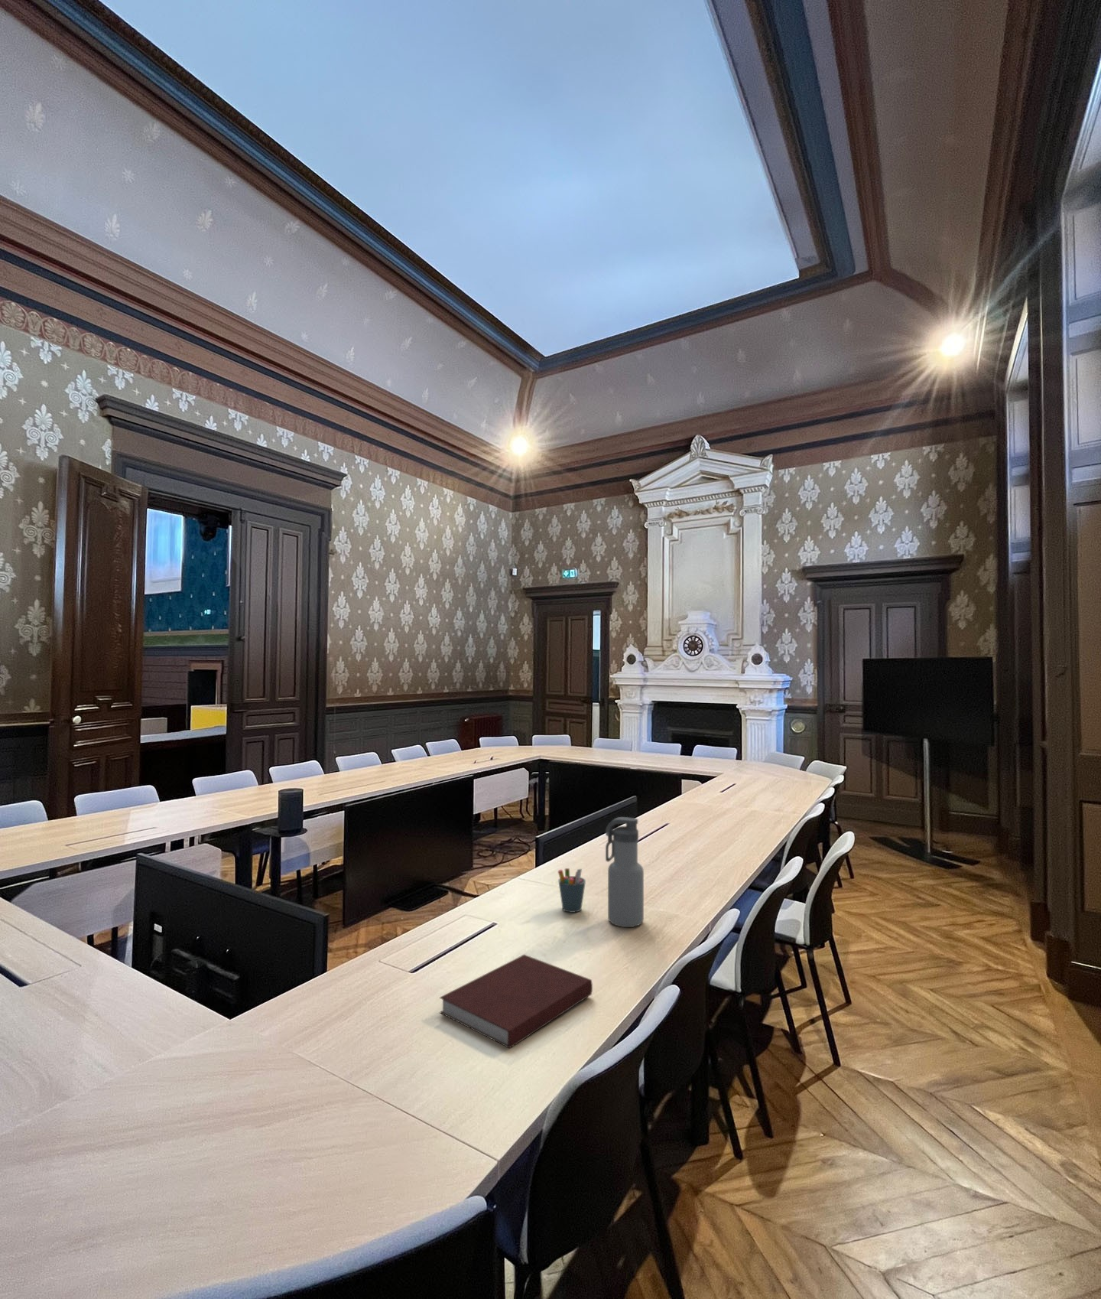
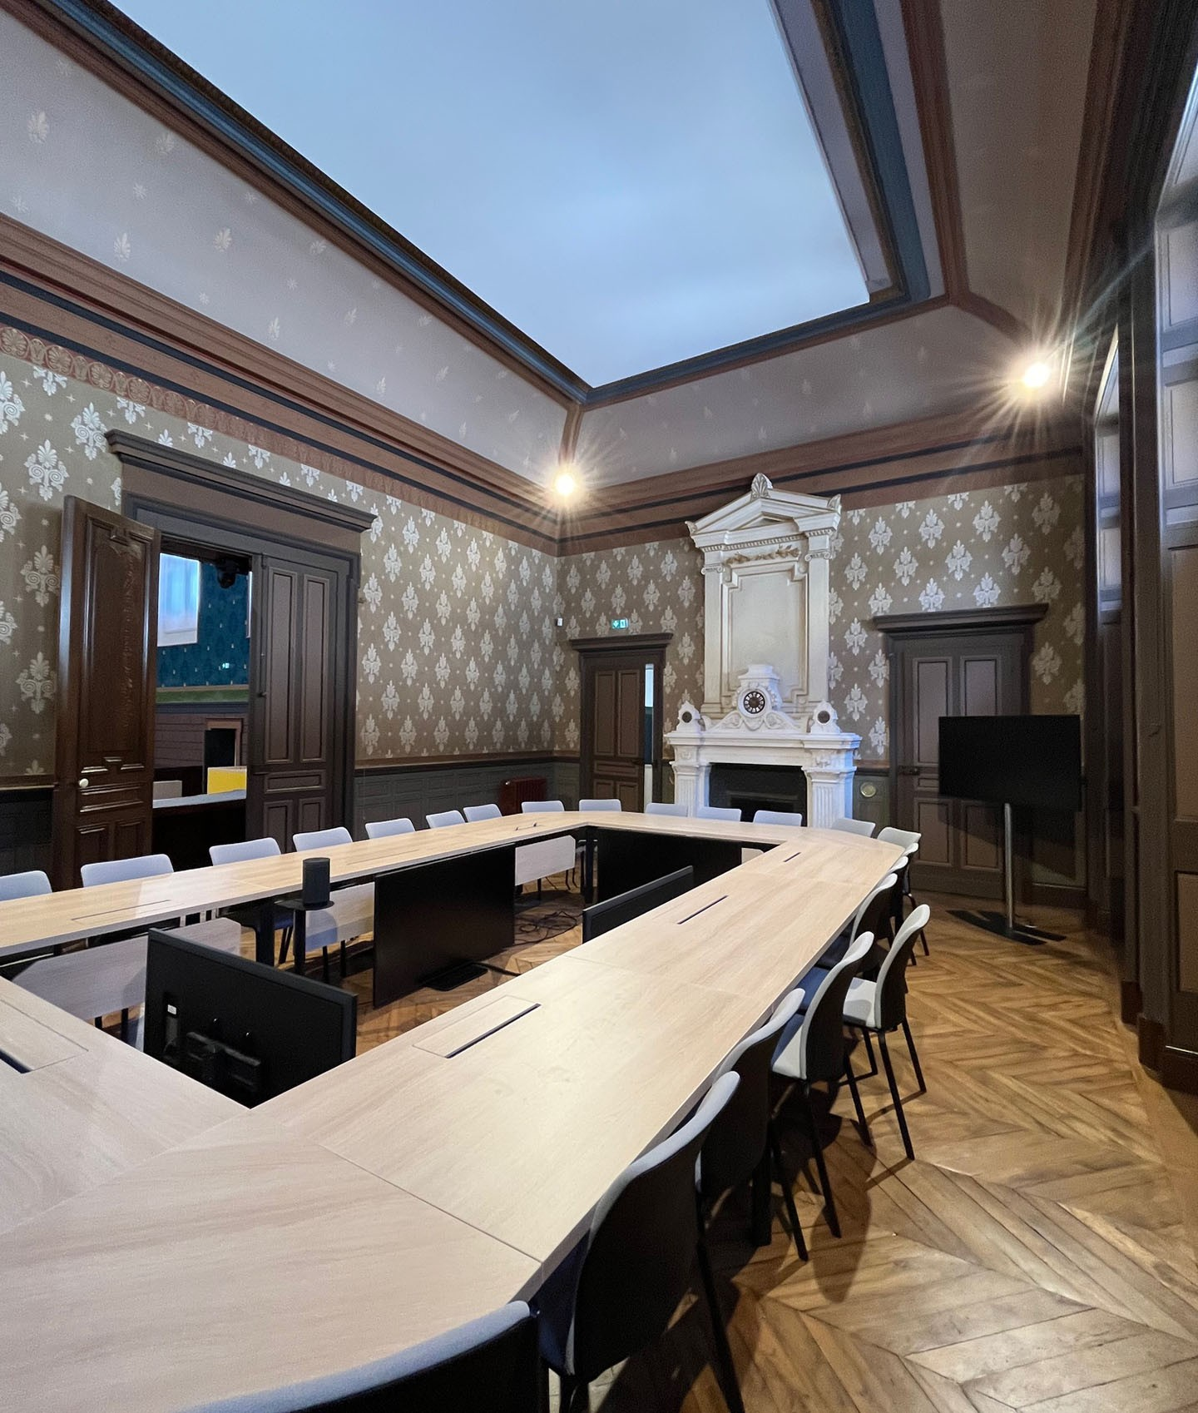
- water bottle [605,816,644,928]
- notebook [439,954,593,1050]
- pen holder [557,867,587,913]
